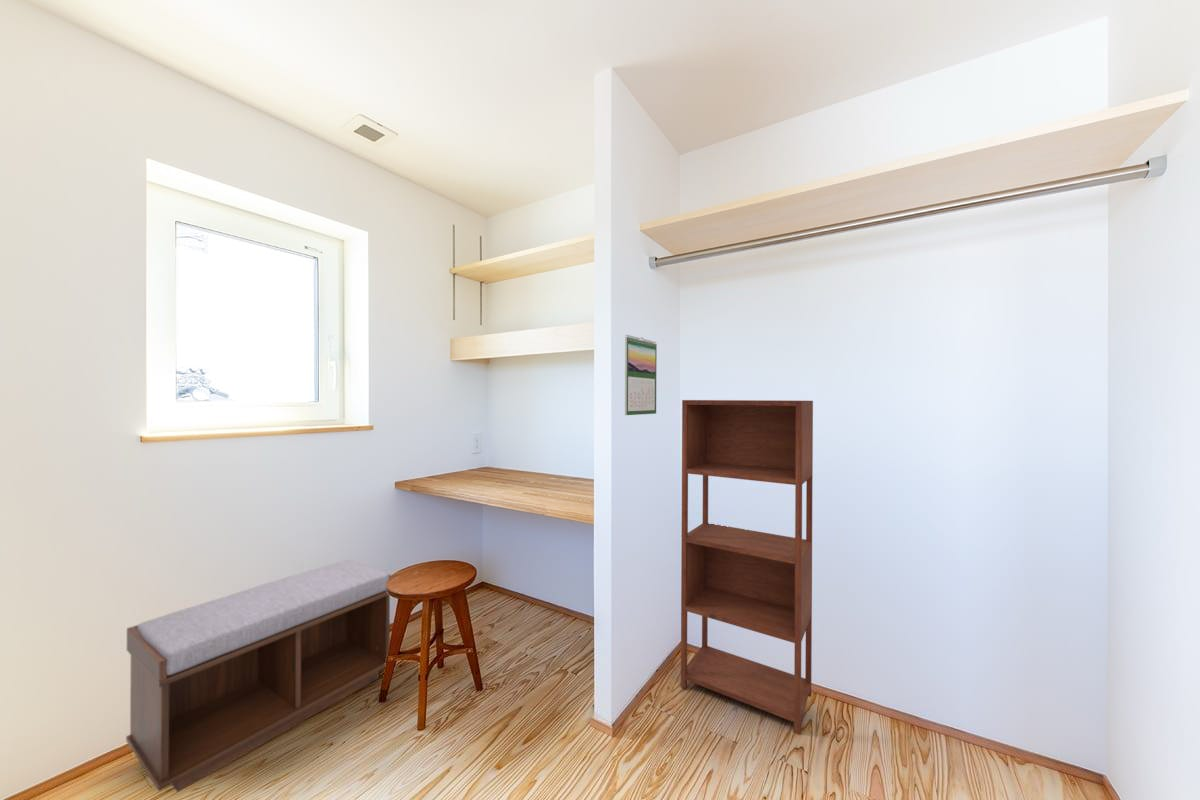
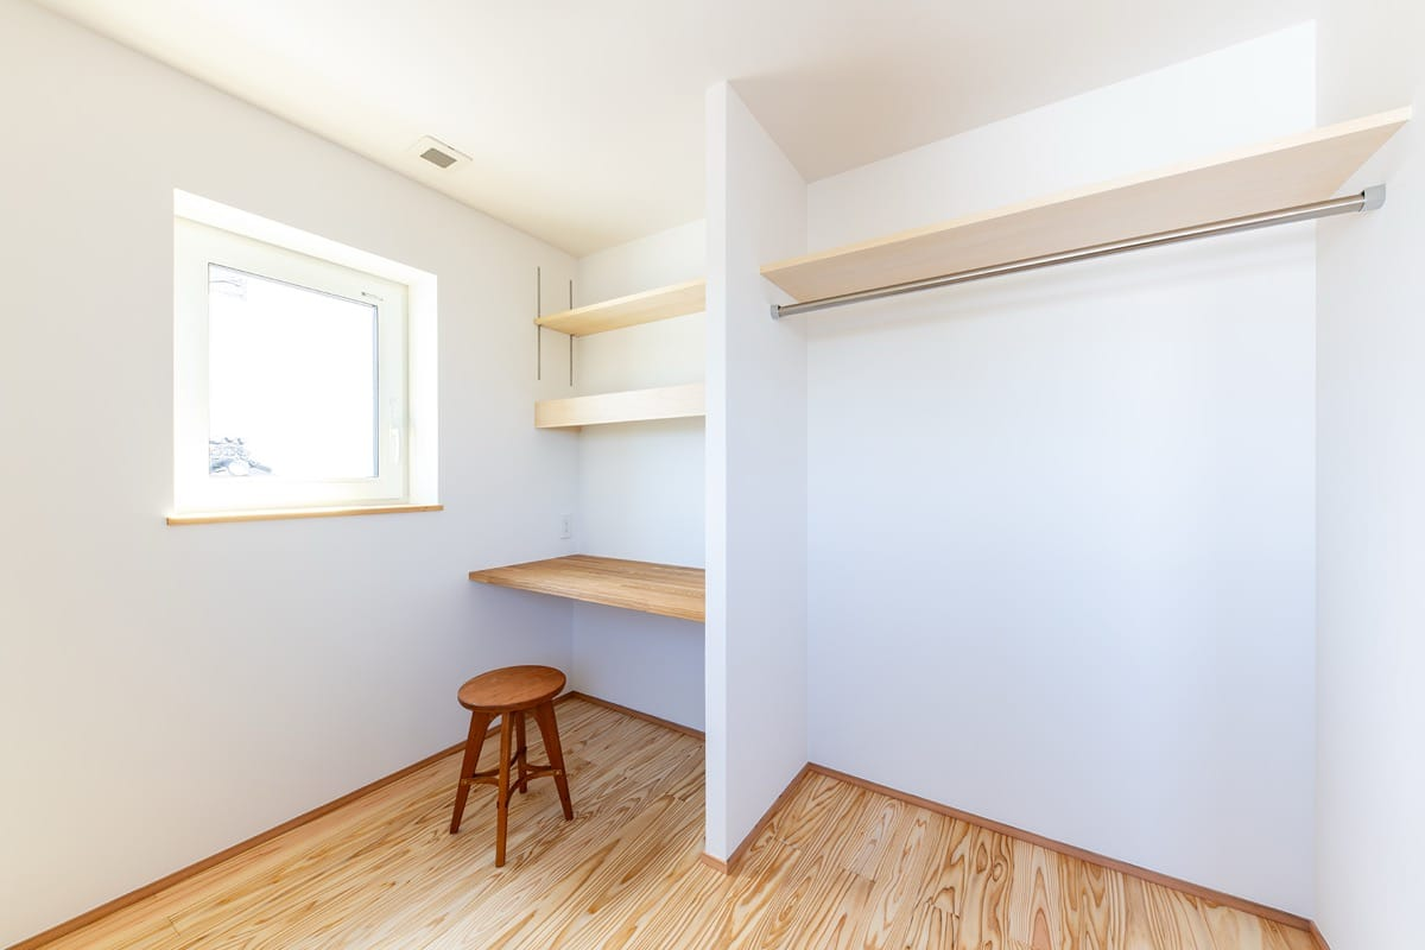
- calendar [624,334,658,416]
- shelving unit [680,399,814,736]
- bench [125,559,393,793]
